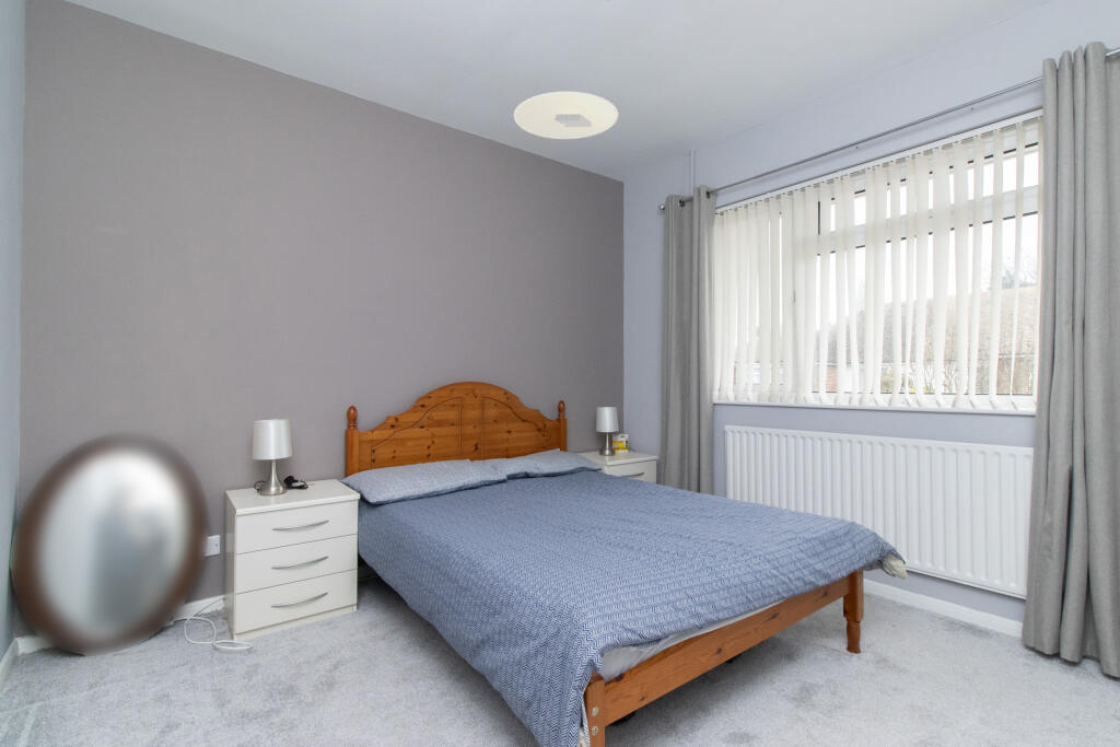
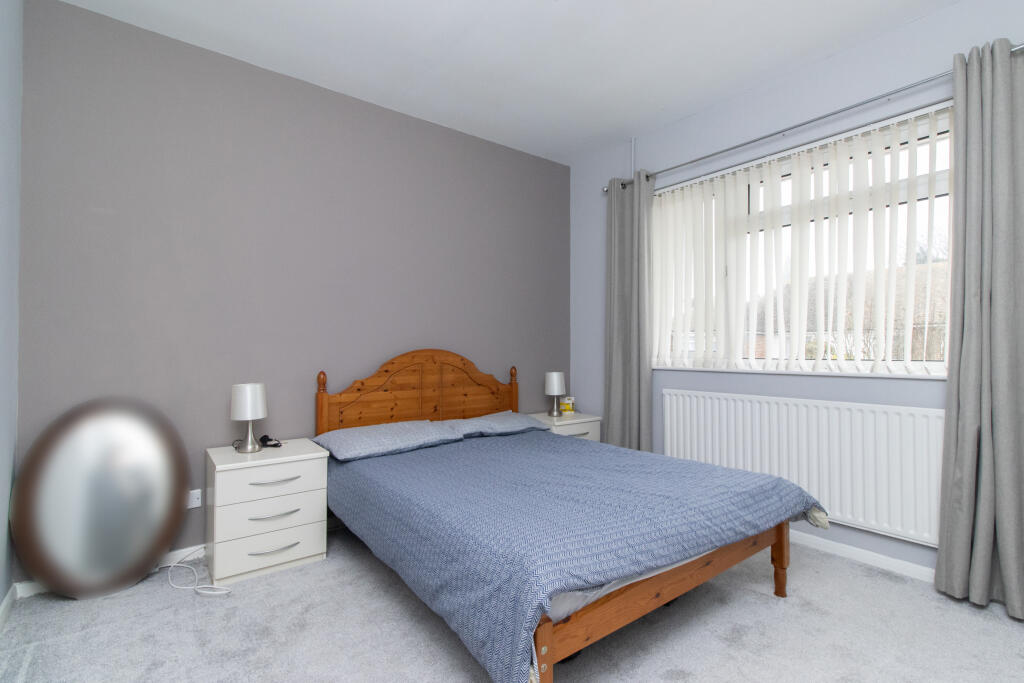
- ceiling light [513,91,619,140]
